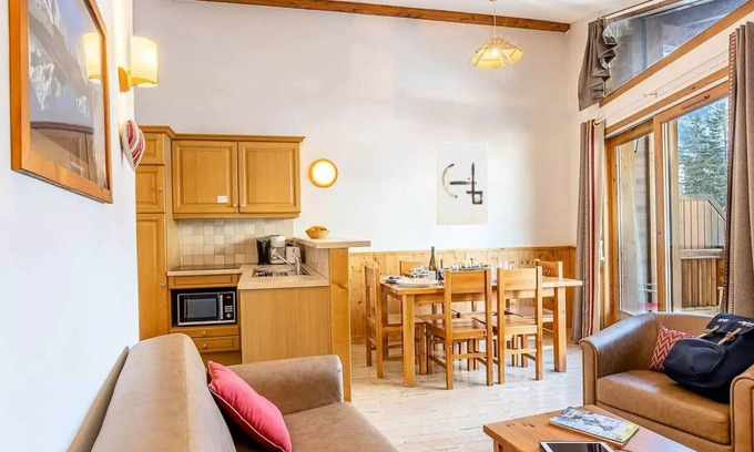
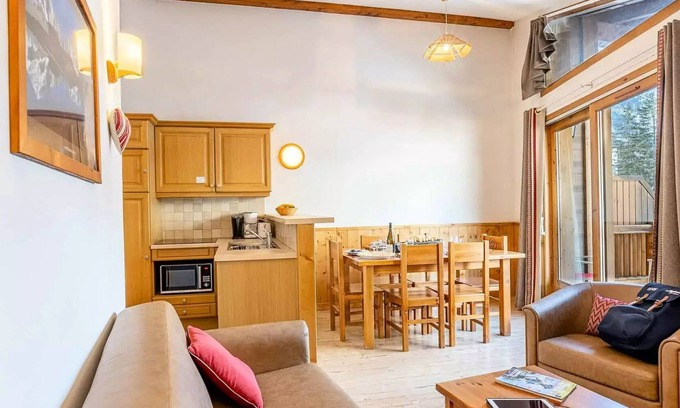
- wall art [436,141,489,226]
